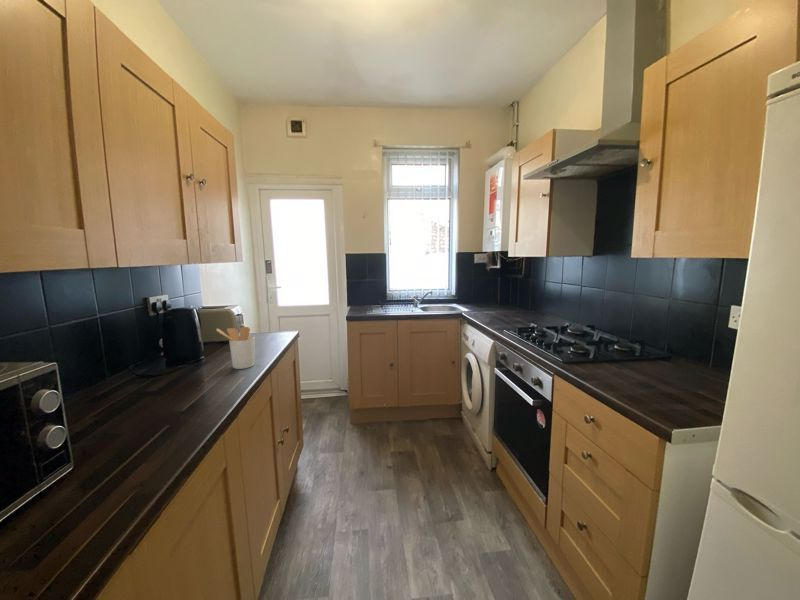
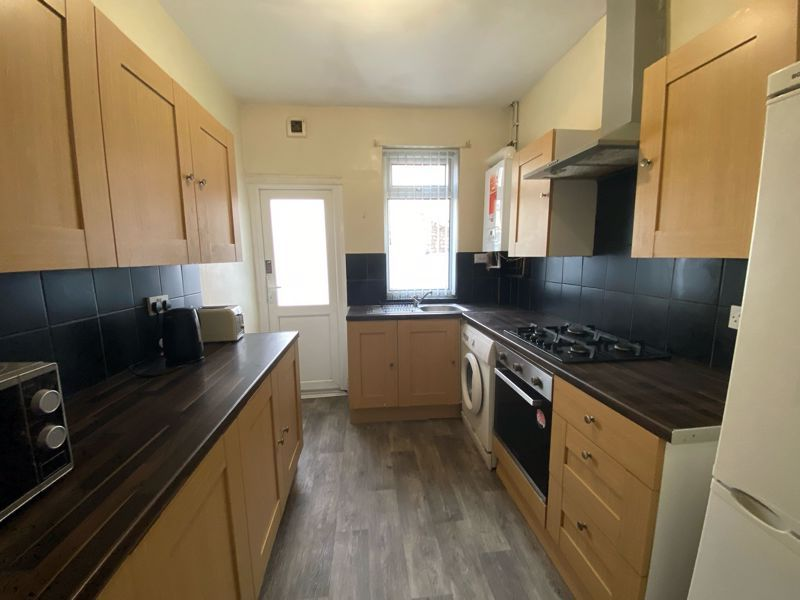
- utensil holder [215,325,255,370]
